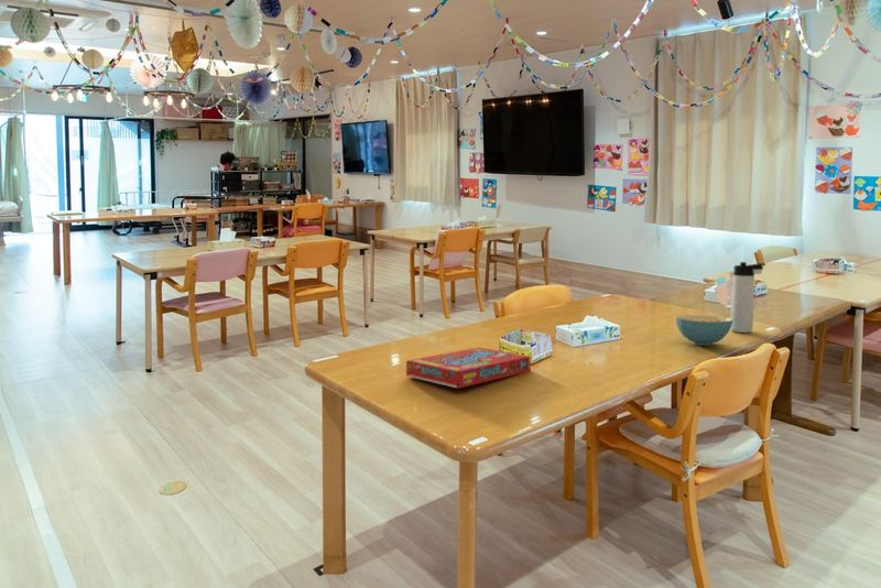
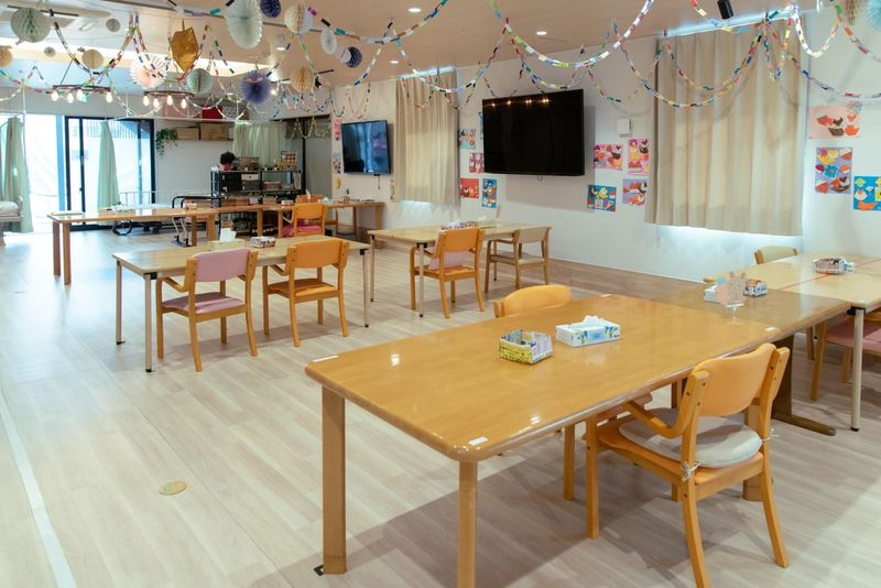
- cereal bowl [675,314,732,347]
- thermos bottle [730,261,766,334]
- snack box [405,347,532,390]
